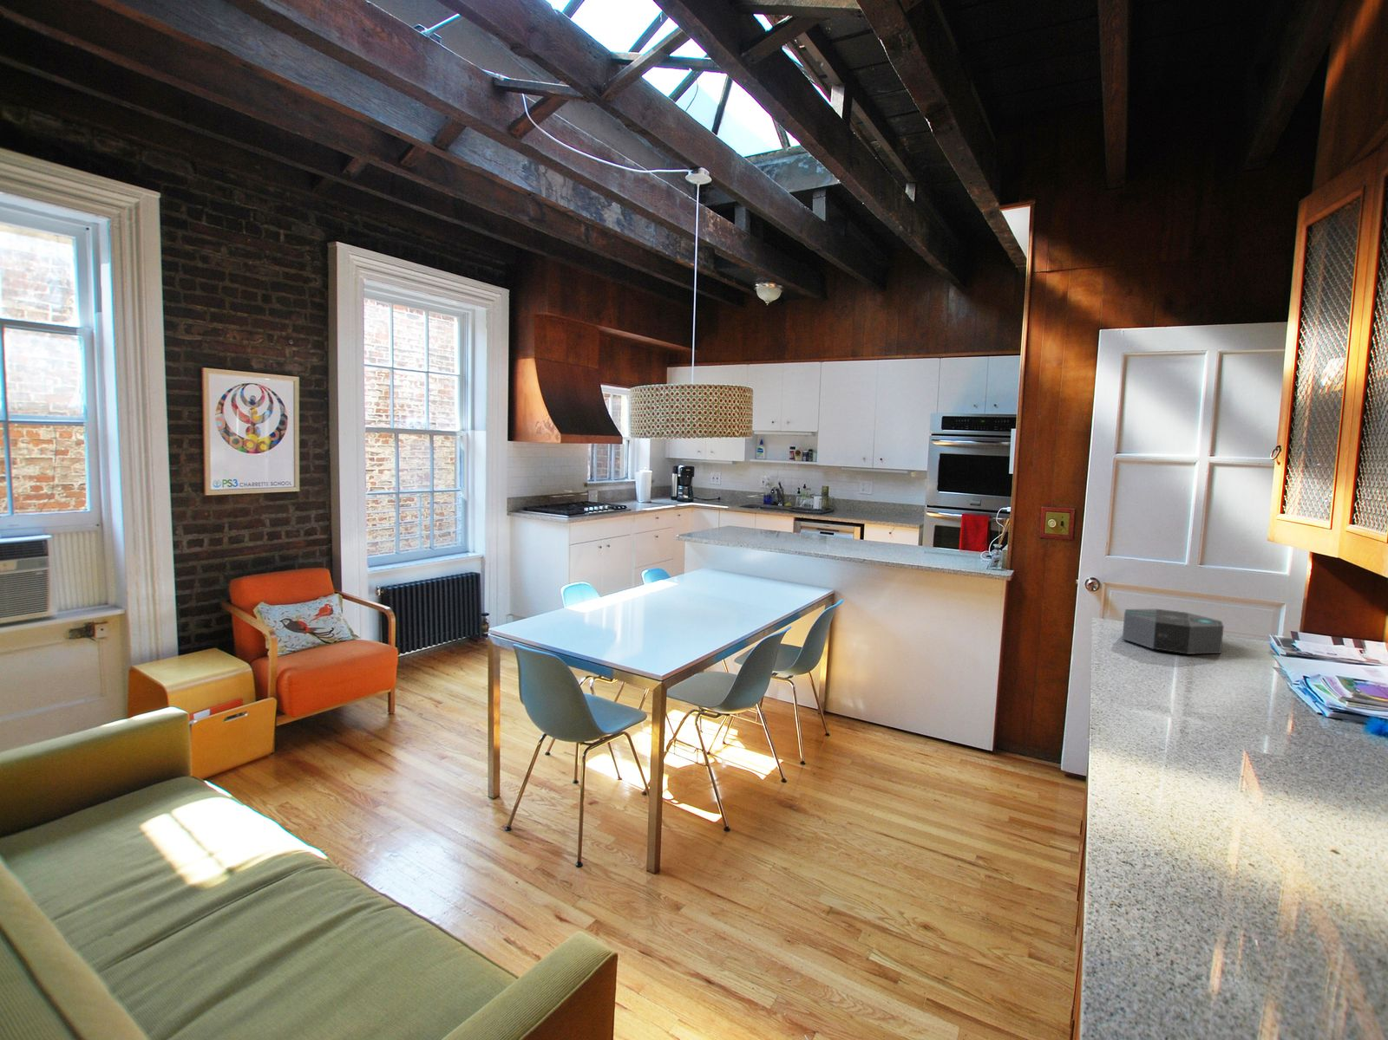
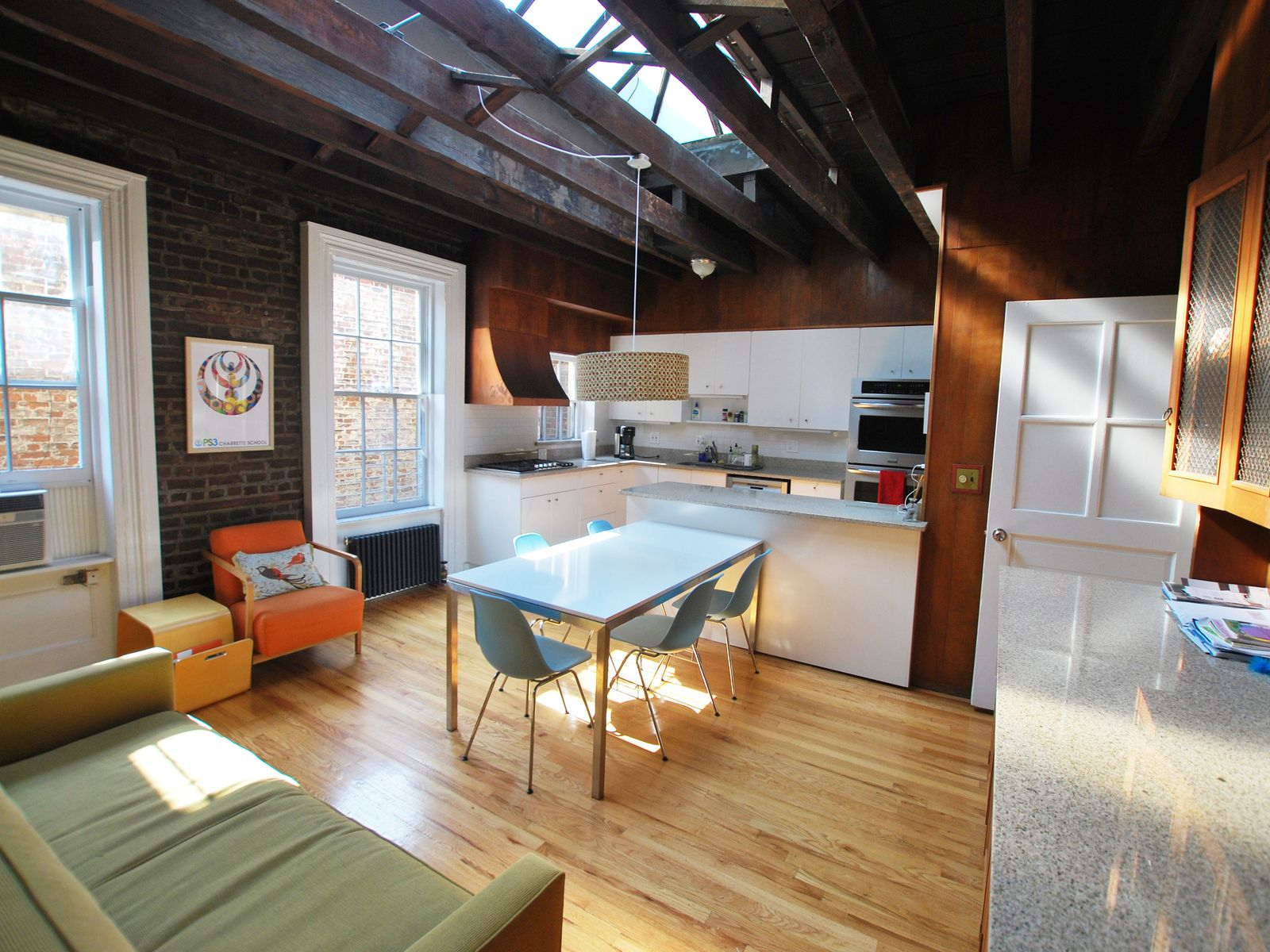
- speaker [1121,608,1225,655]
